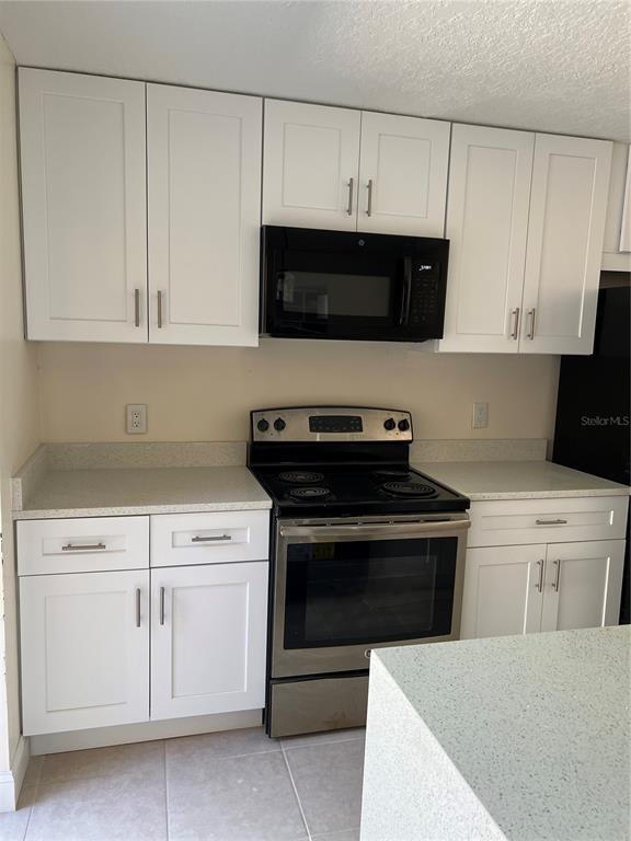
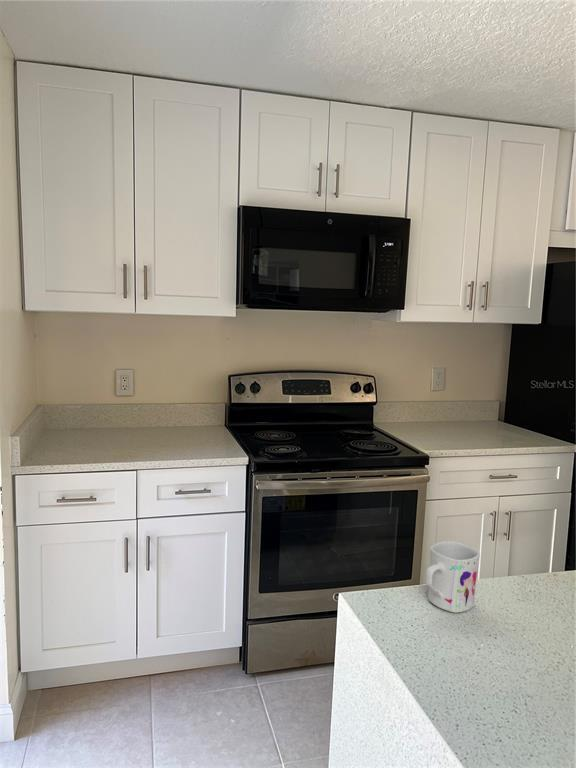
+ mug [425,540,481,614]
